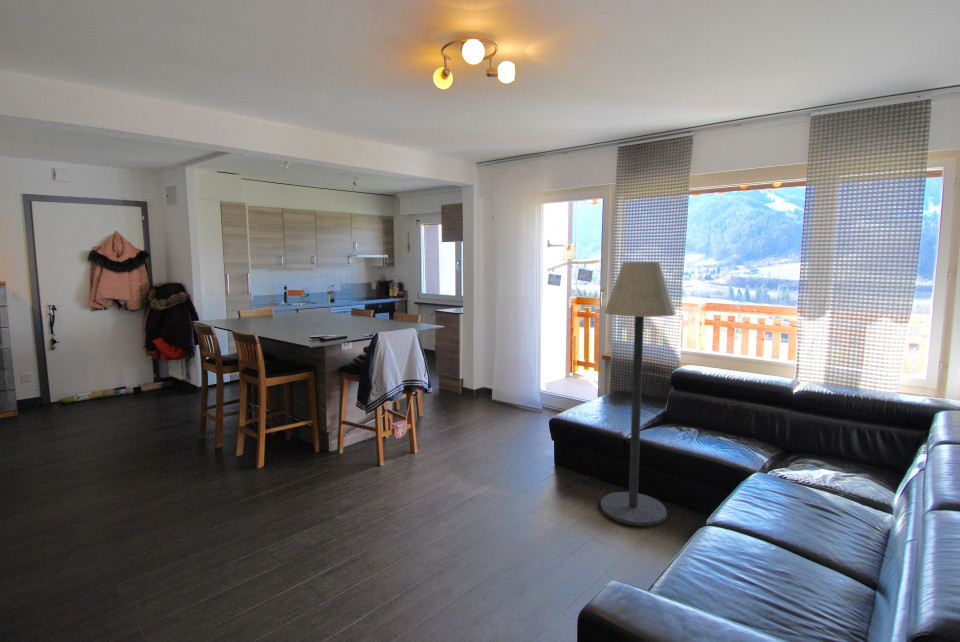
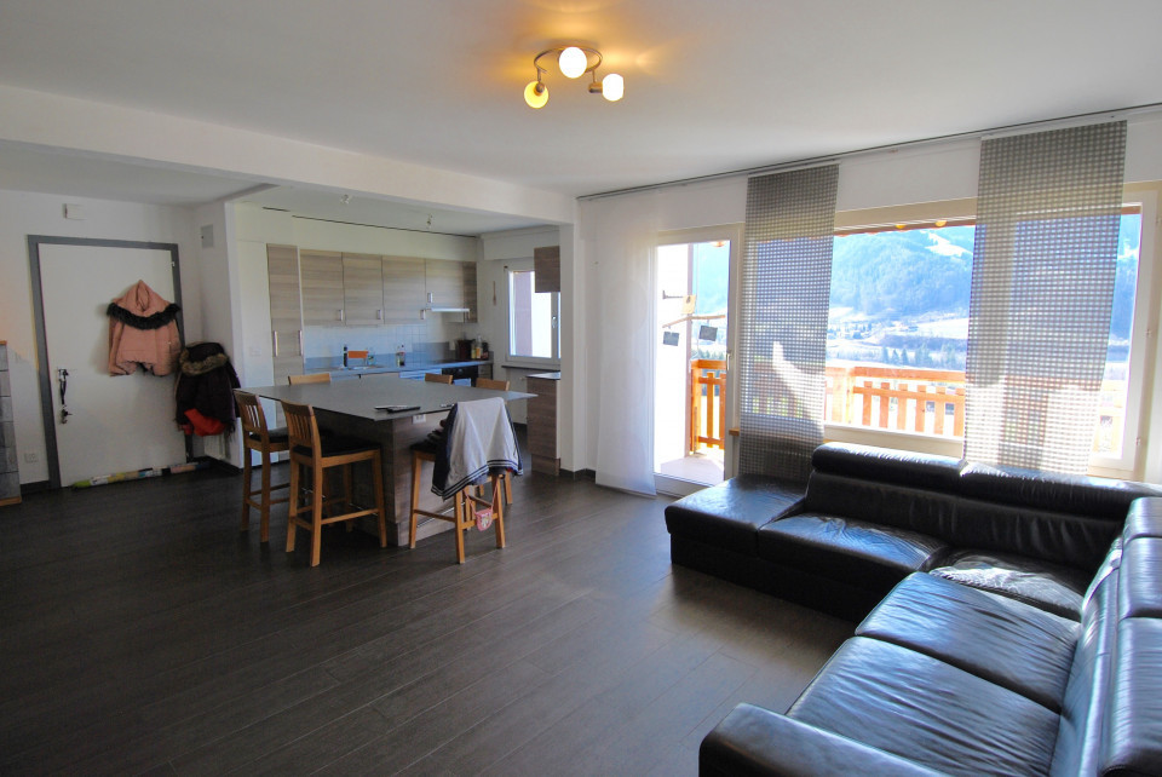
- floor lamp [600,261,677,527]
